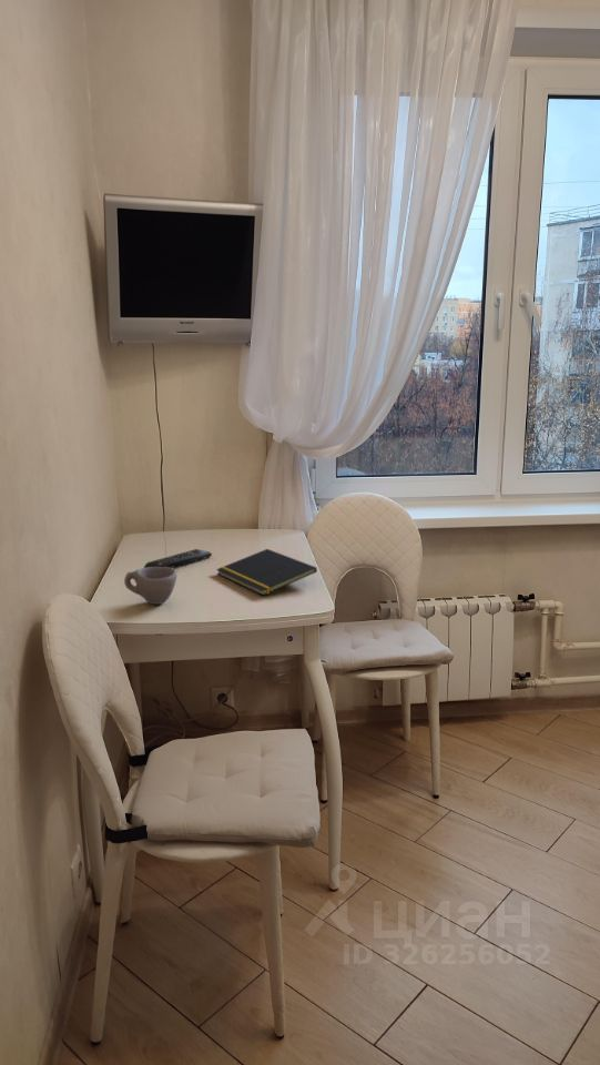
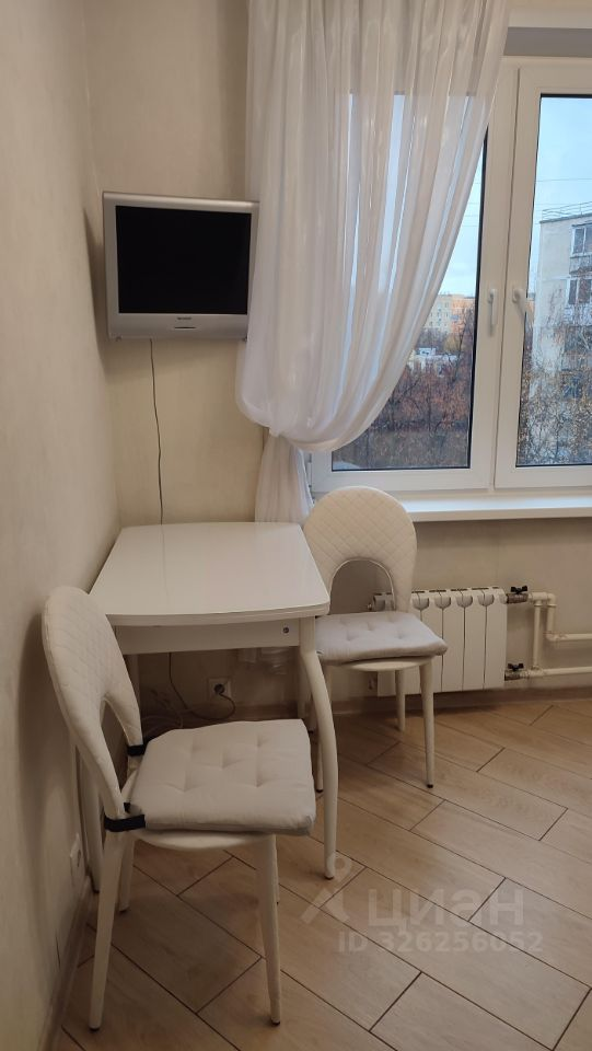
- cup [123,567,177,606]
- notepad [215,548,318,597]
- remote control [143,548,213,568]
